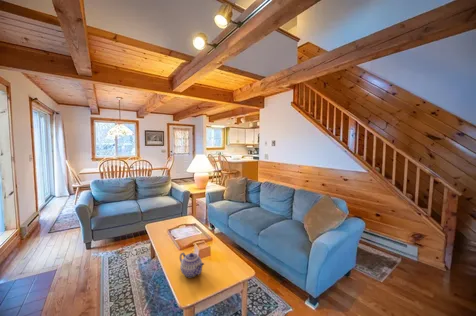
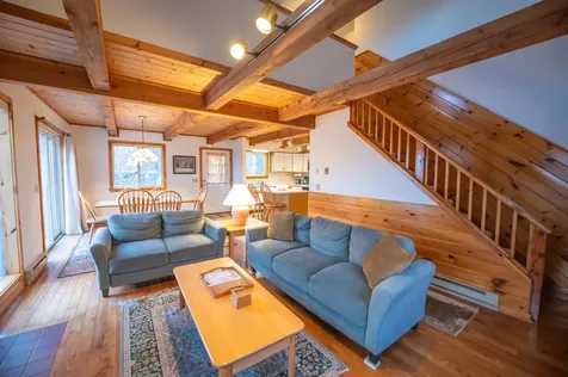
- teapot [179,252,205,278]
